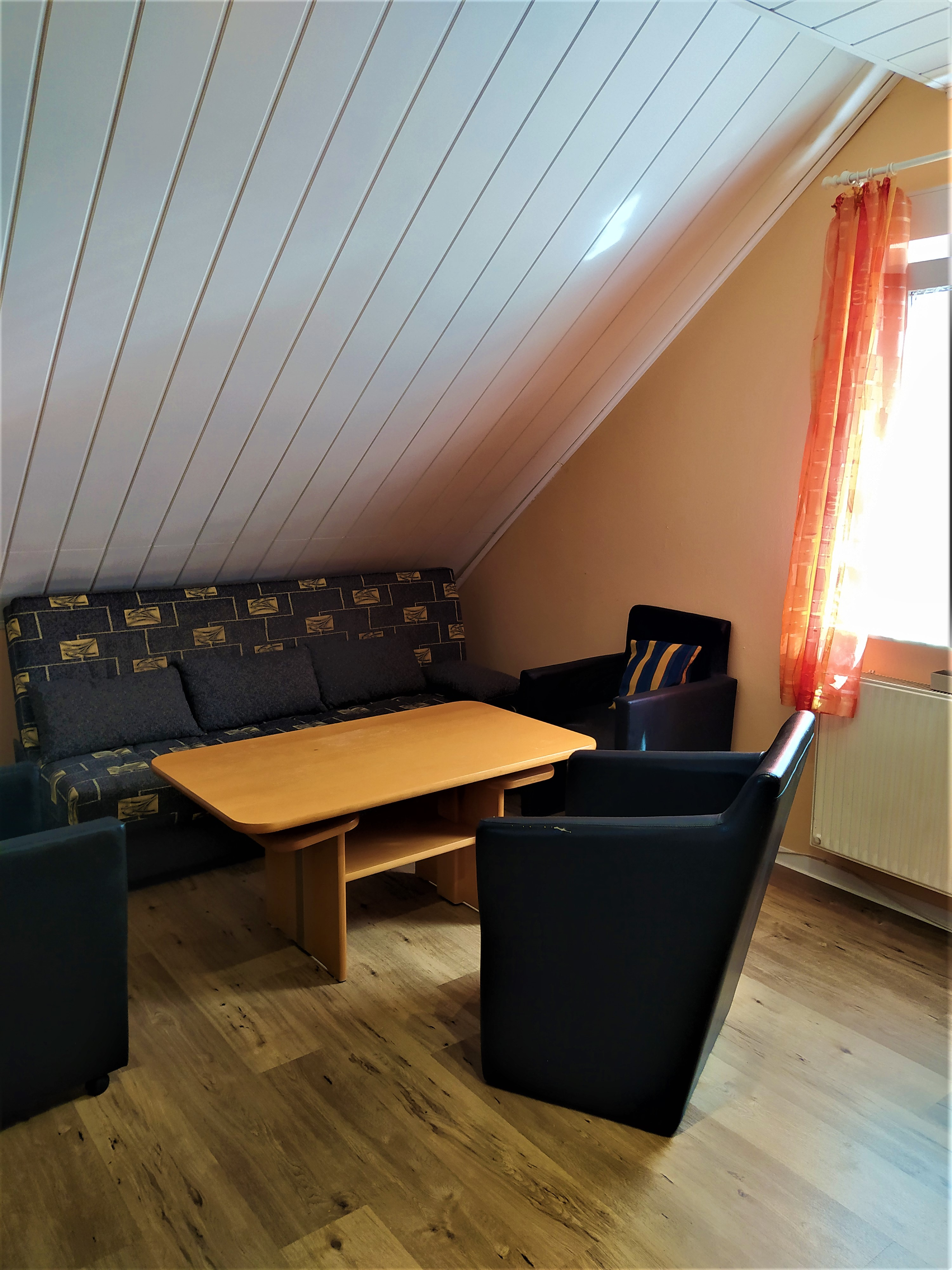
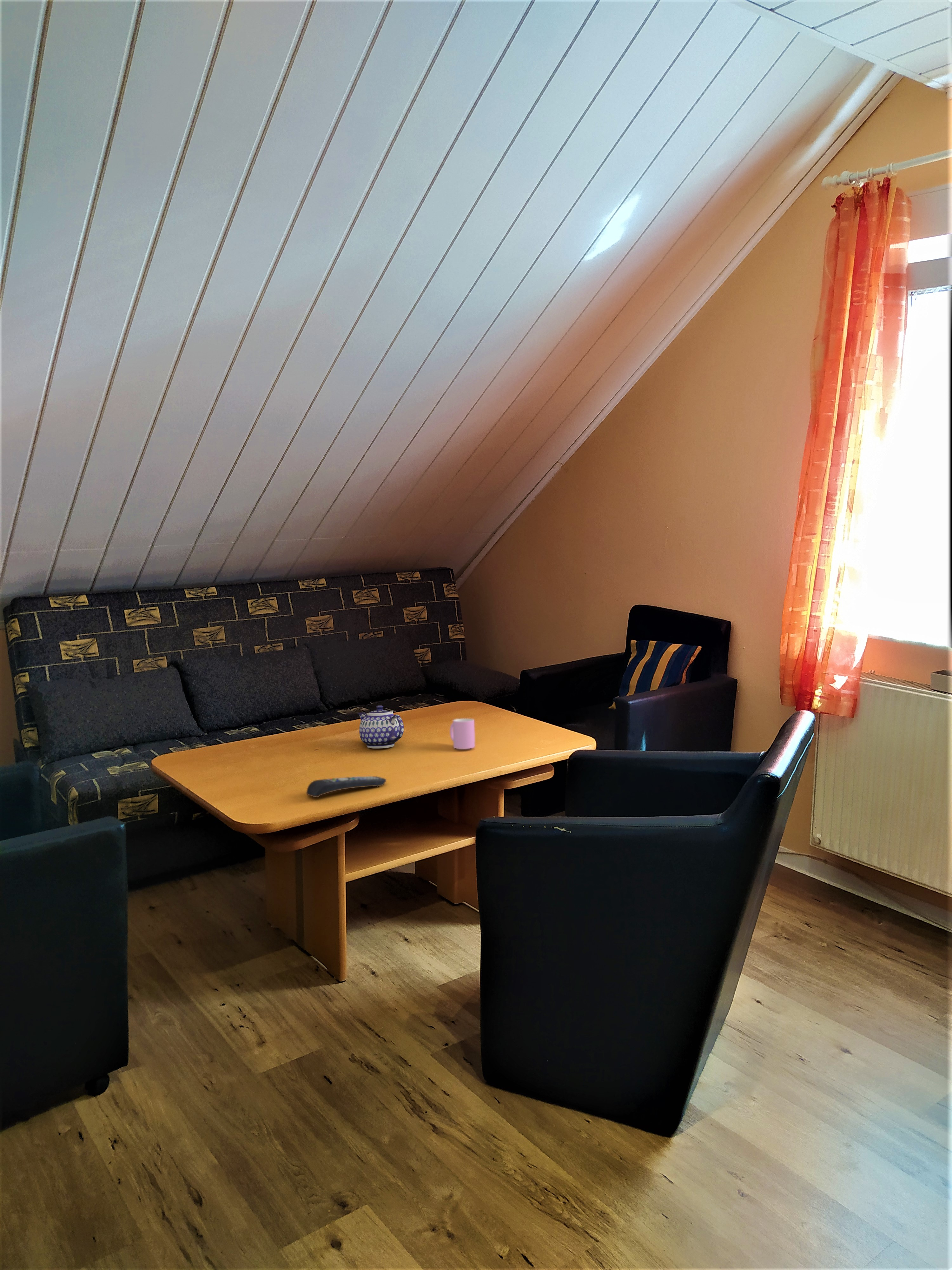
+ teapot [358,705,404,749]
+ cup [450,718,475,749]
+ remote control [306,776,387,798]
